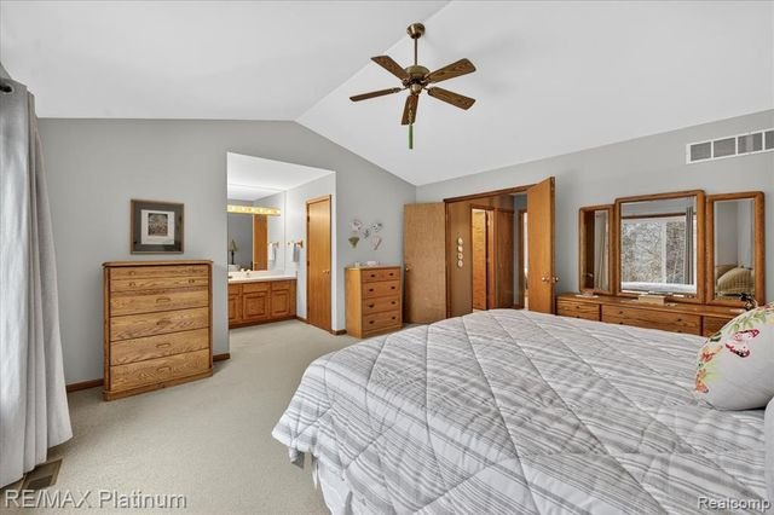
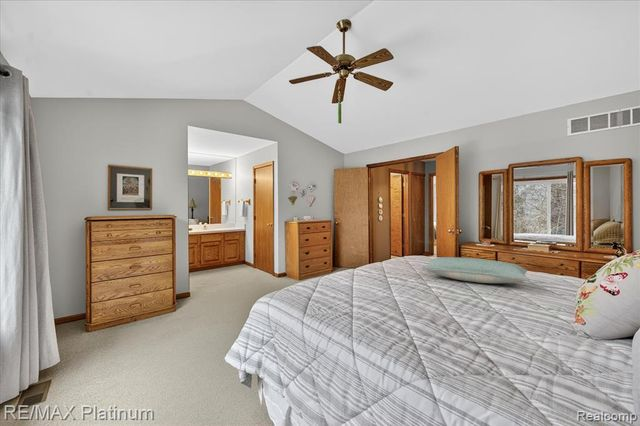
+ pillow [420,256,531,284]
